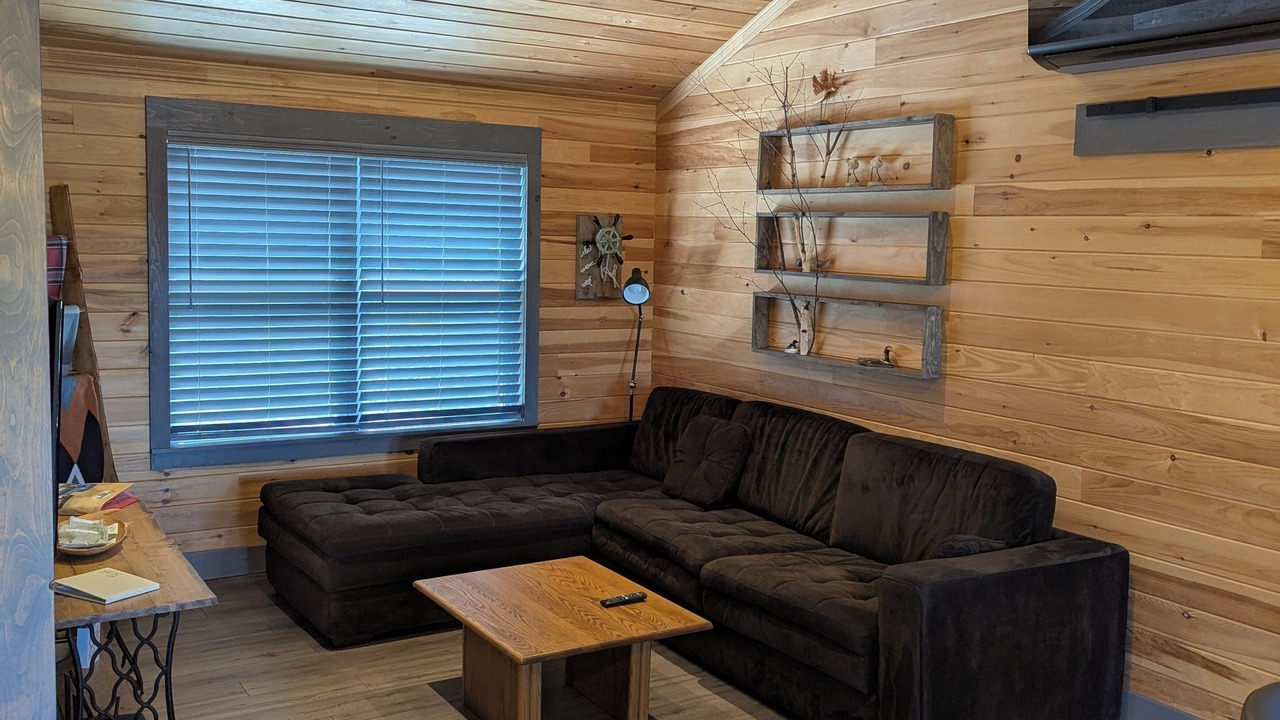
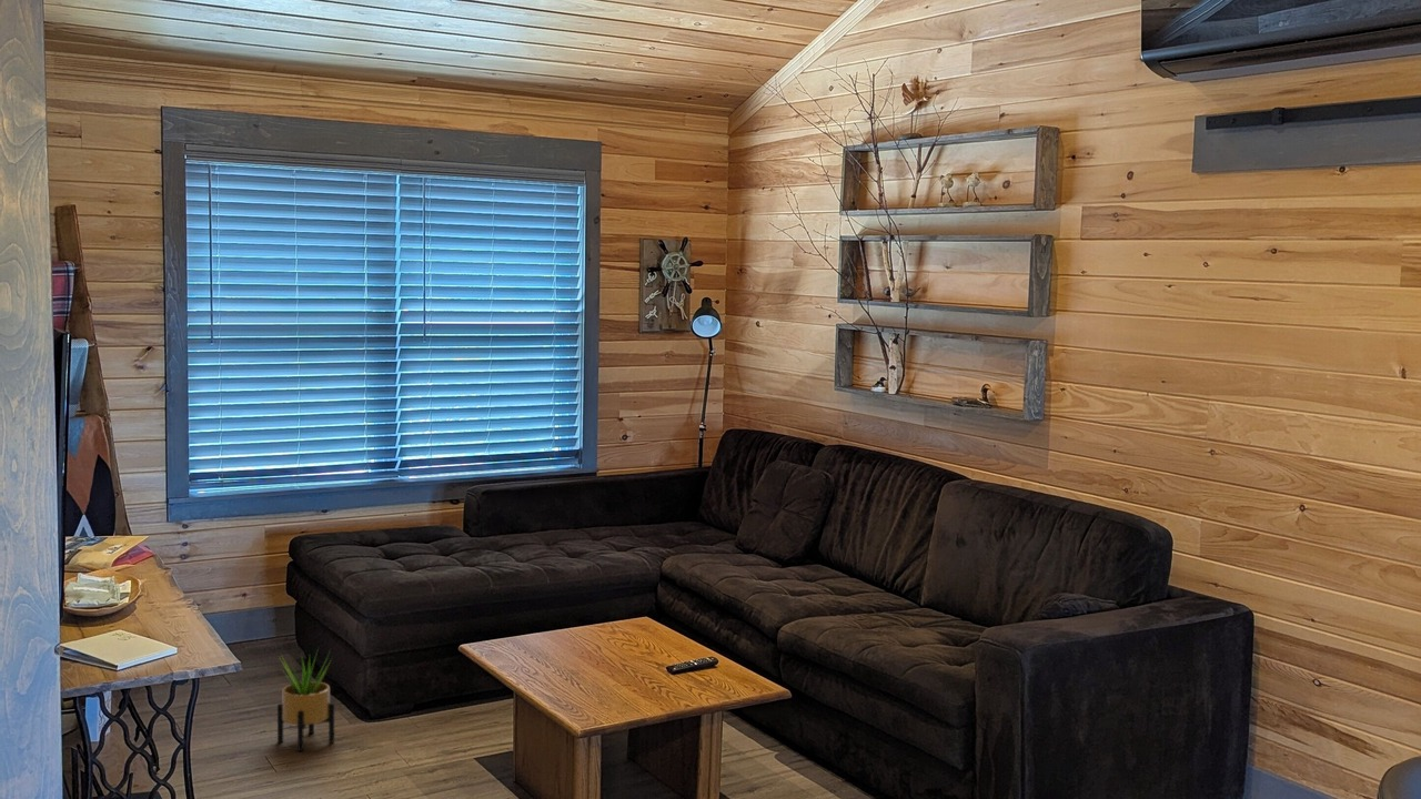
+ potted plant [276,647,335,752]
